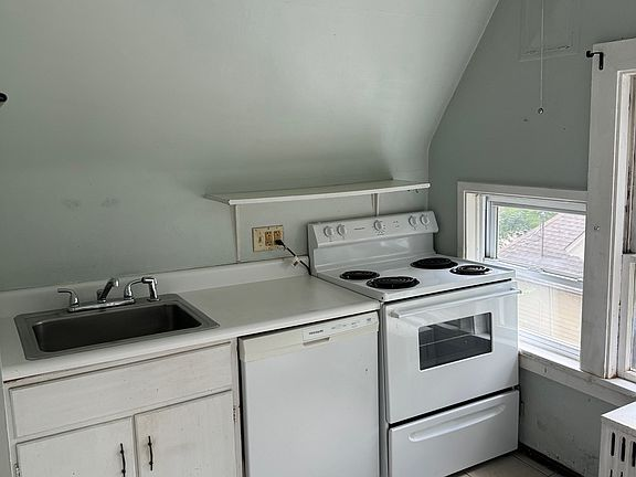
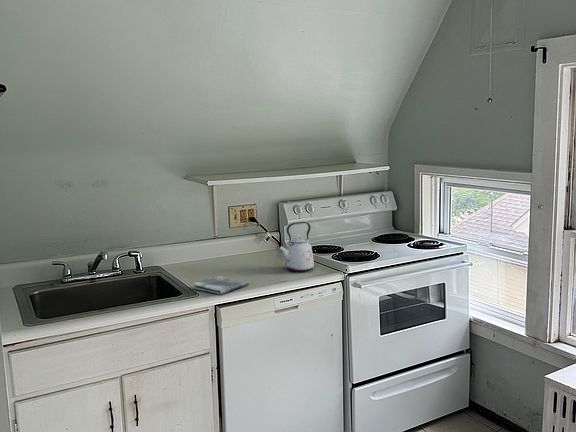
+ dish towel [190,275,250,295]
+ kettle [277,221,315,273]
